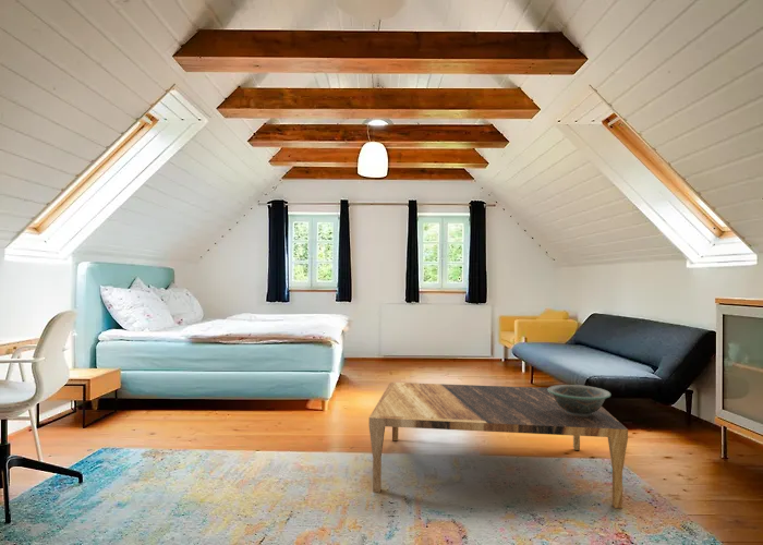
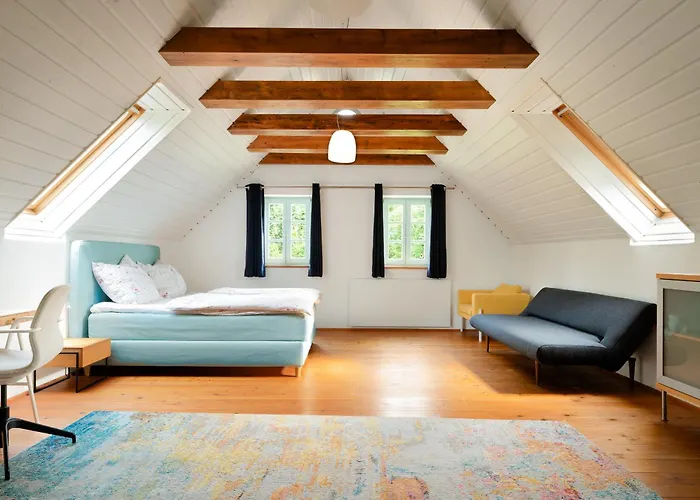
- coffee table [368,382,629,509]
- decorative bowl [547,384,611,416]
